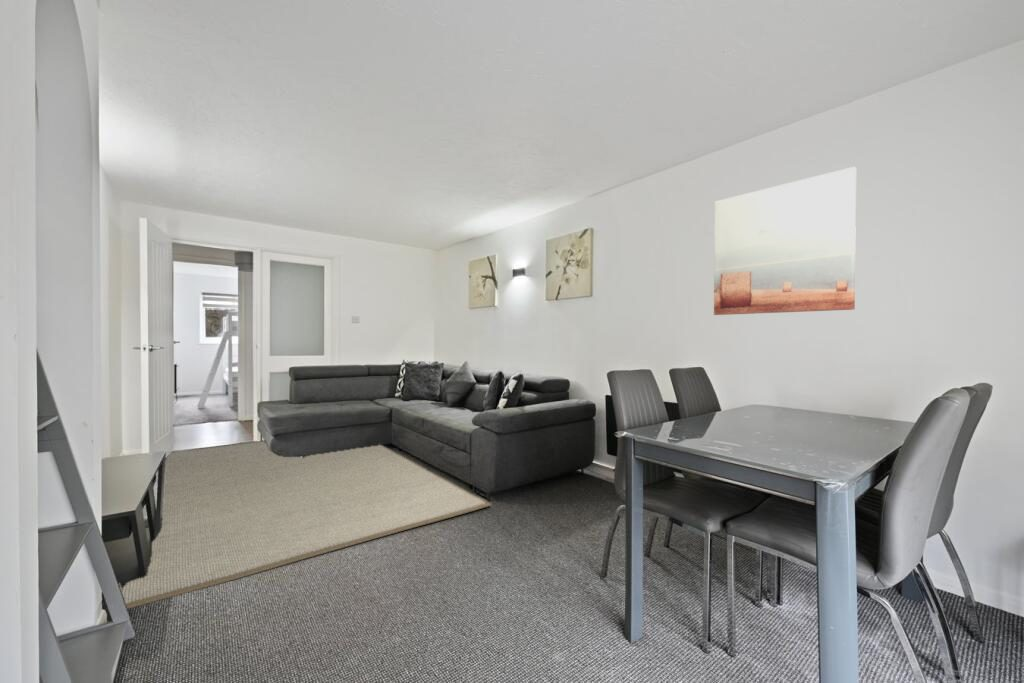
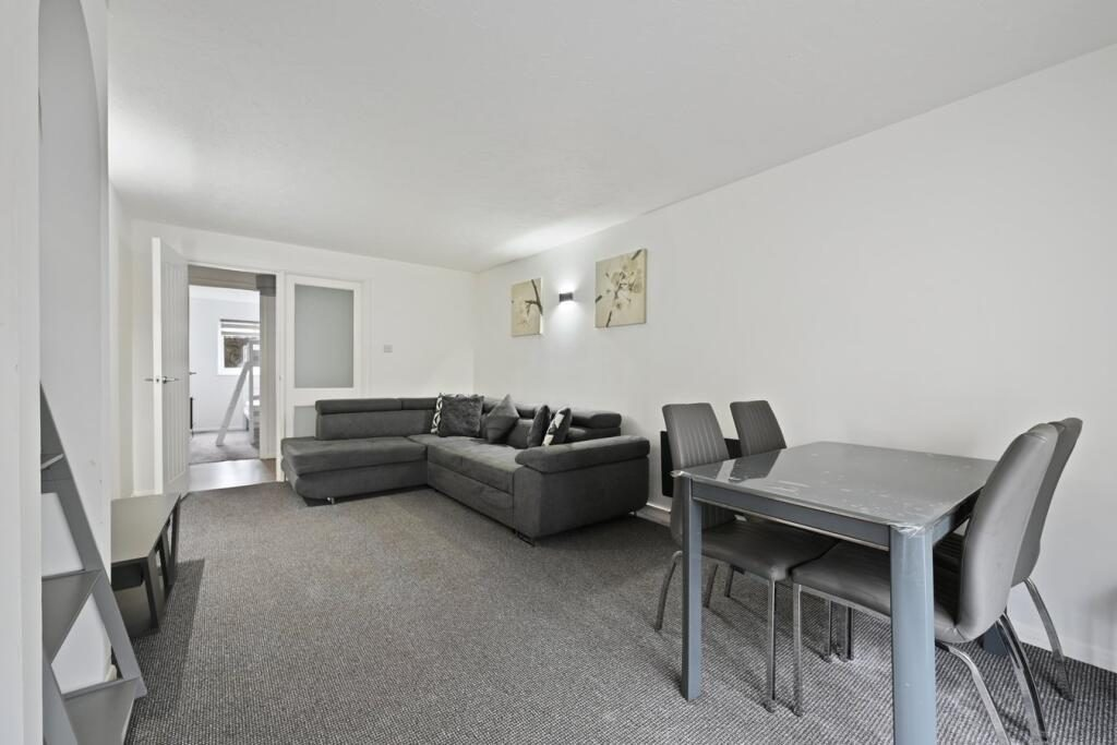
- wall art [713,166,857,316]
- rug [118,440,493,610]
